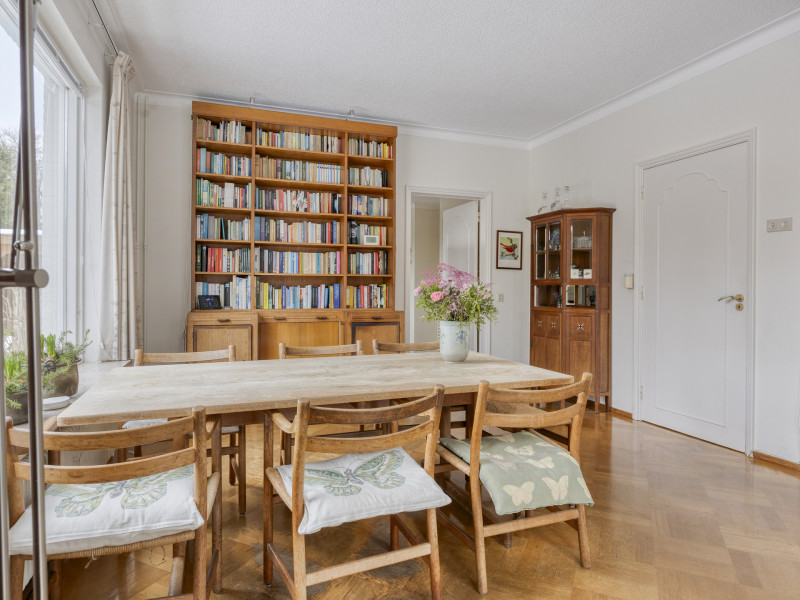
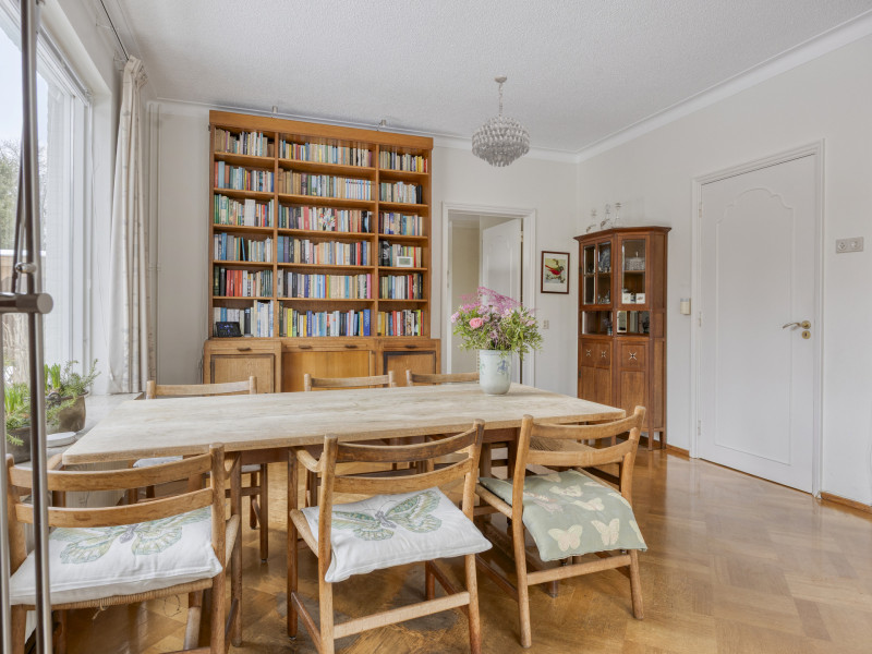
+ chandelier [471,74,531,168]
